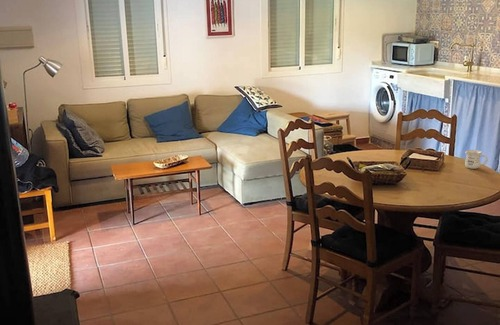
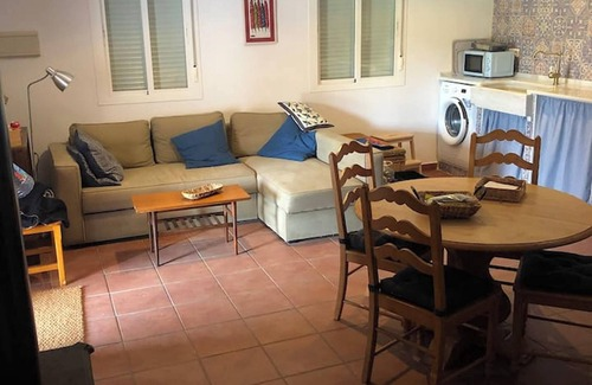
- mug [464,149,489,170]
